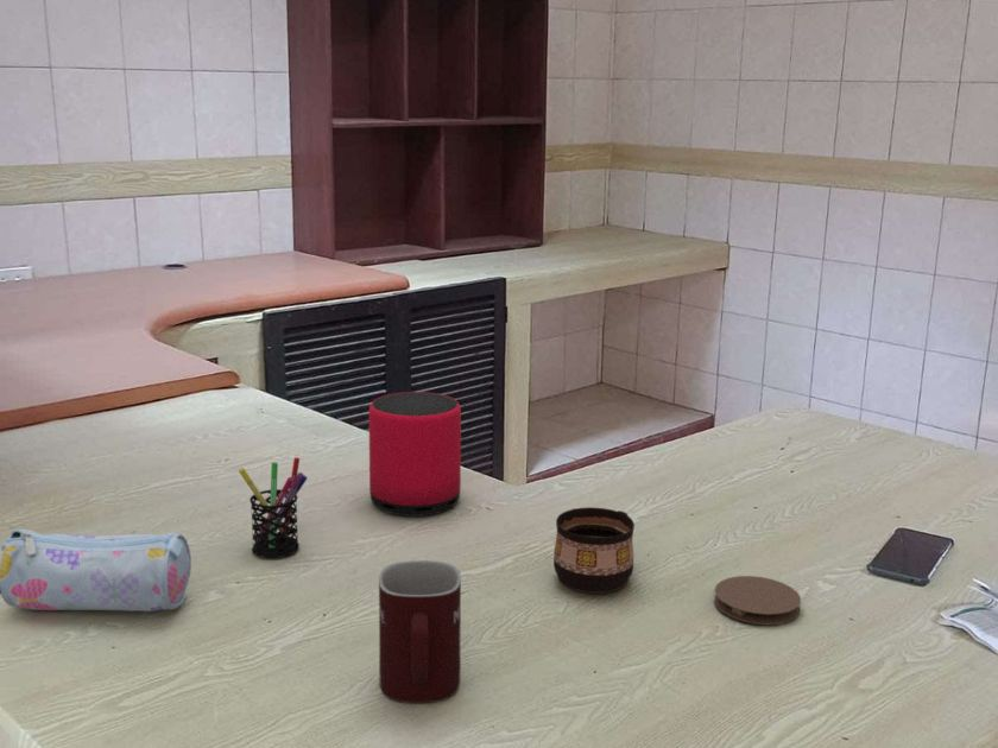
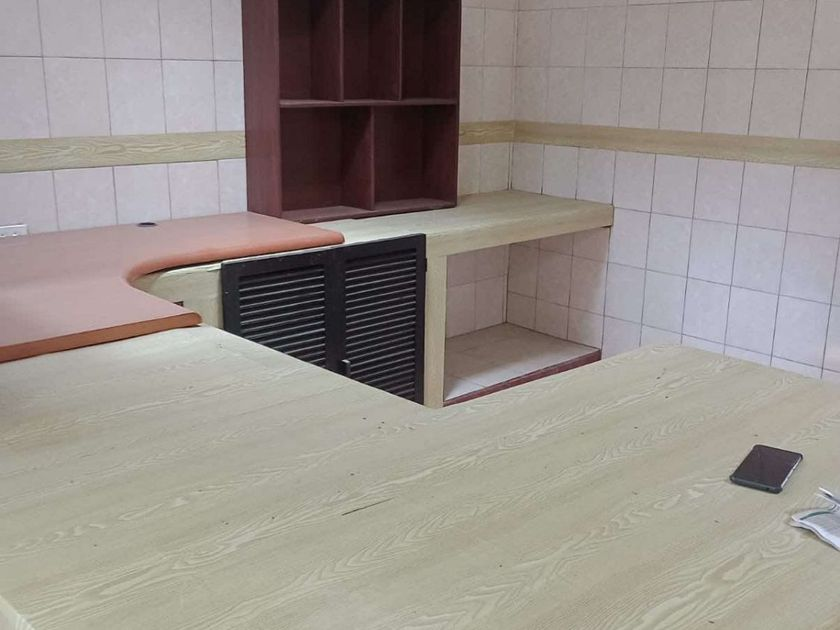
- speaker [368,391,462,518]
- pencil case [0,528,192,613]
- pen holder [238,456,308,559]
- coaster [713,575,802,626]
- cup [552,506,636,595]
- mug [378,559,462,704]
